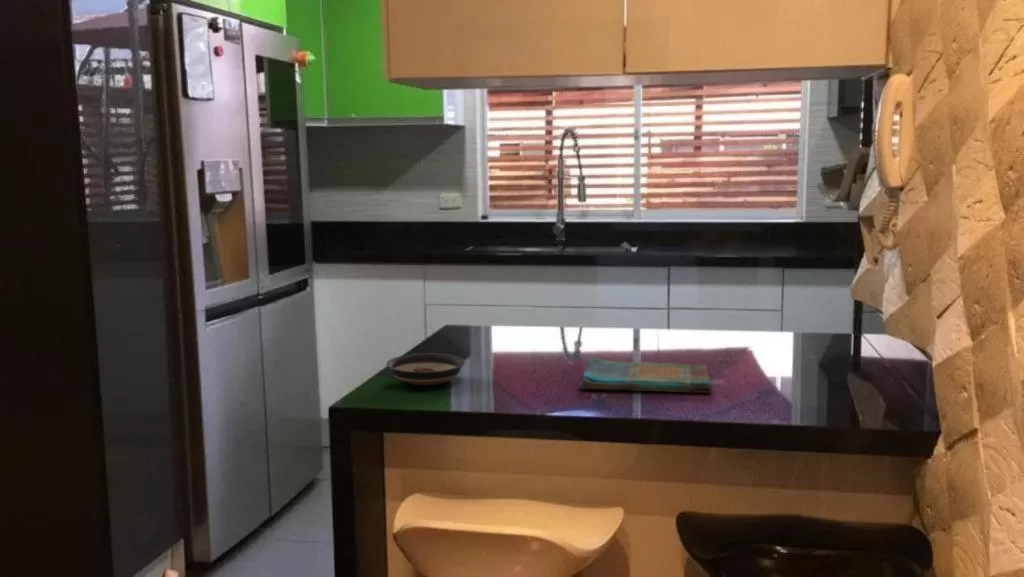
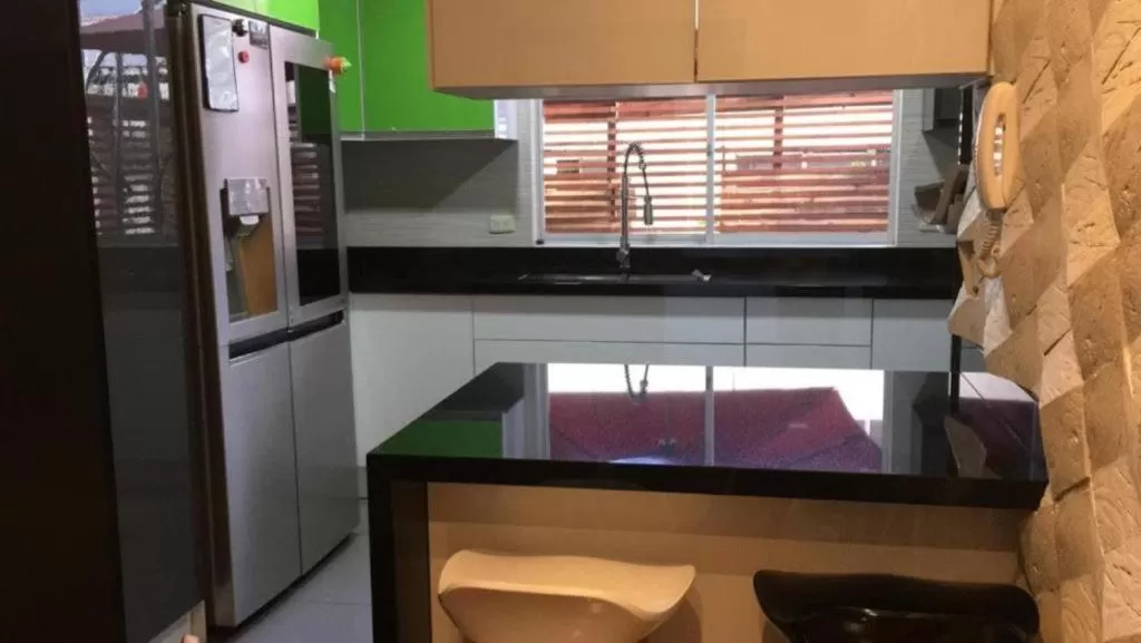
- dish towel [578,357,713,394]
- saucer [385,352,467,386]
